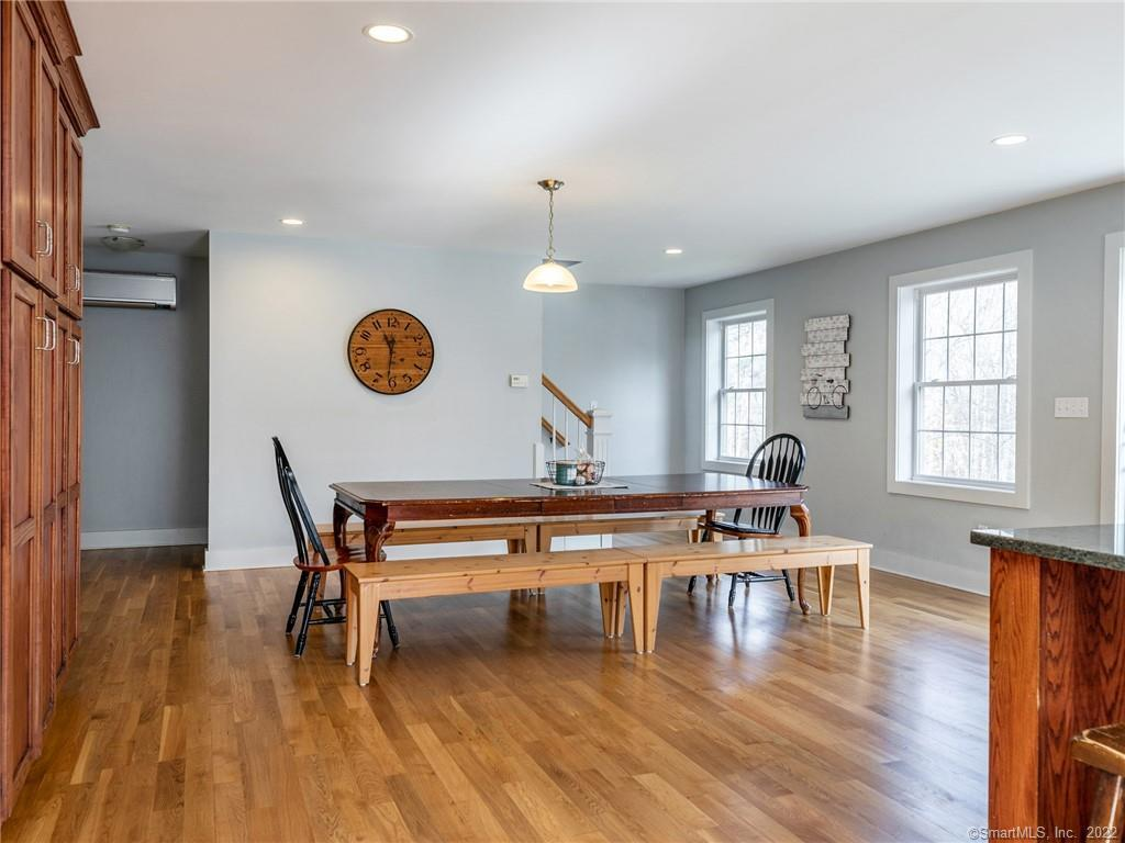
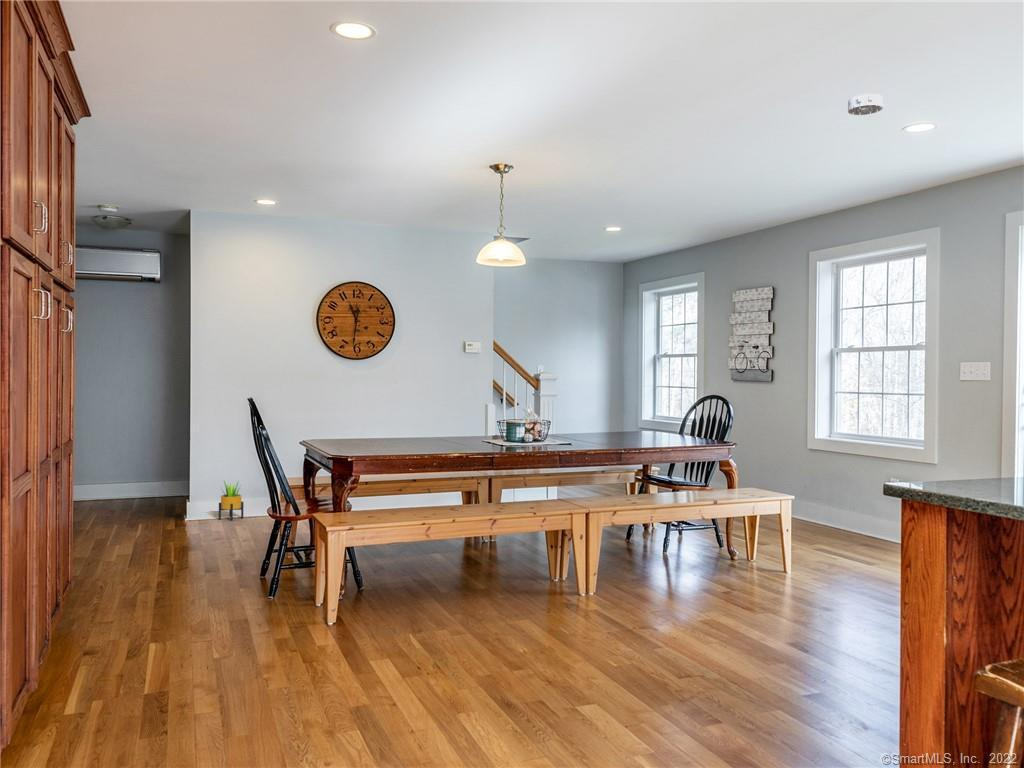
+ smoke detector [847,93,884,116]
+ potted plant [218,479,244,522]
